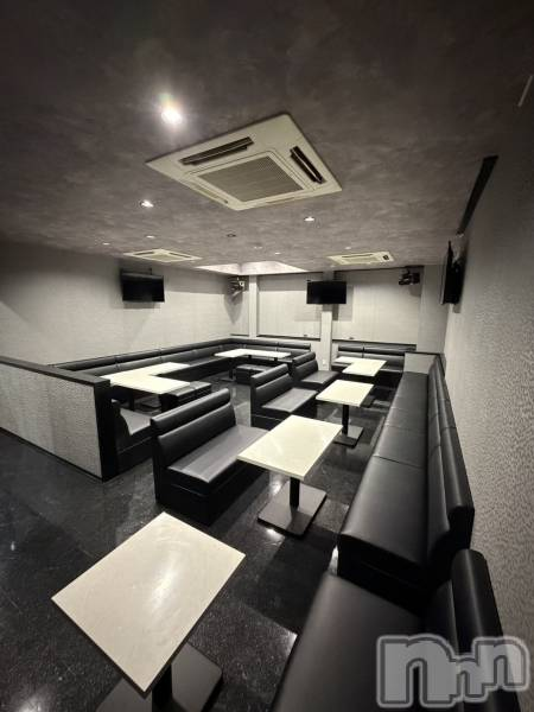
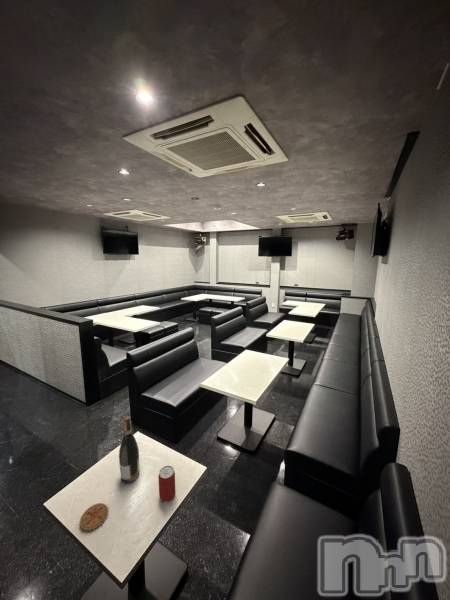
+ wine bottle [118,415,140,484]
+ coaster [79,502,109,532]
+ beer can [157,465,176,503]
